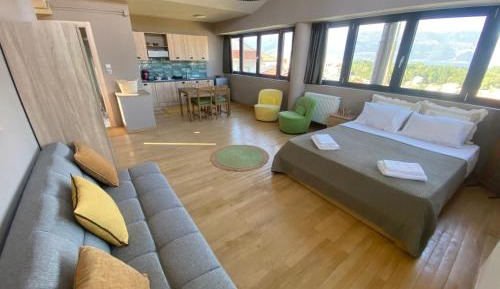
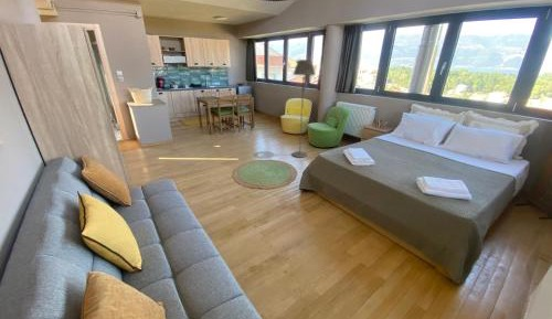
+ floor lamp [291,59,317,159]
